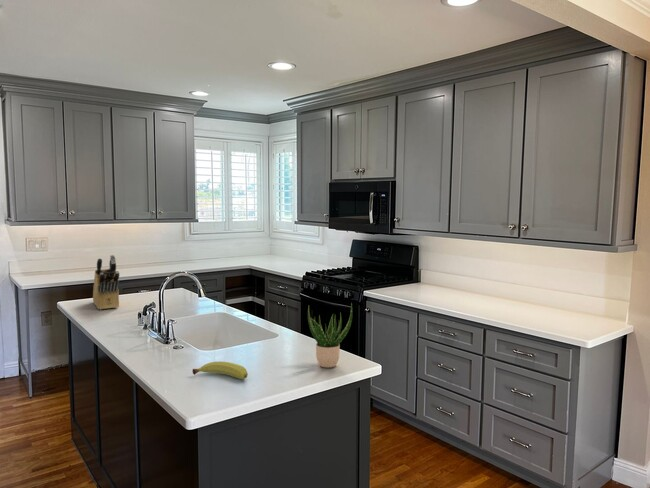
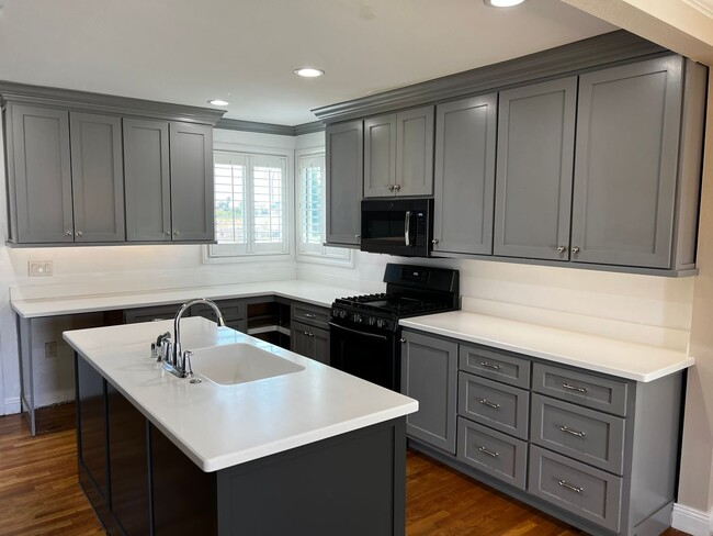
- knife block [92,254,120,311]
- potted plant [307,302,353,369]
- fruit [191,360,249,380]
